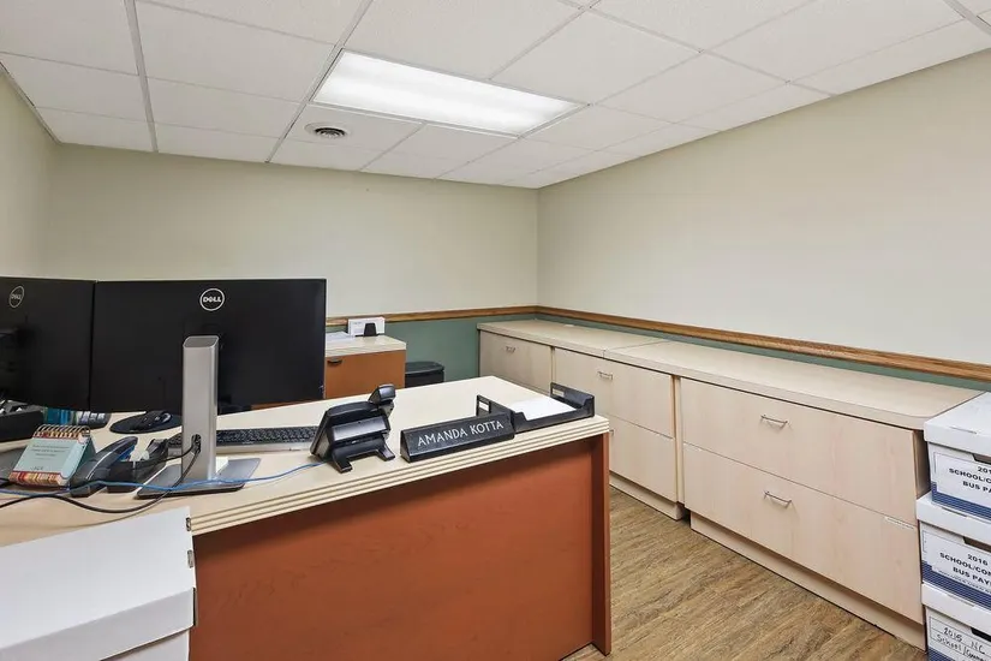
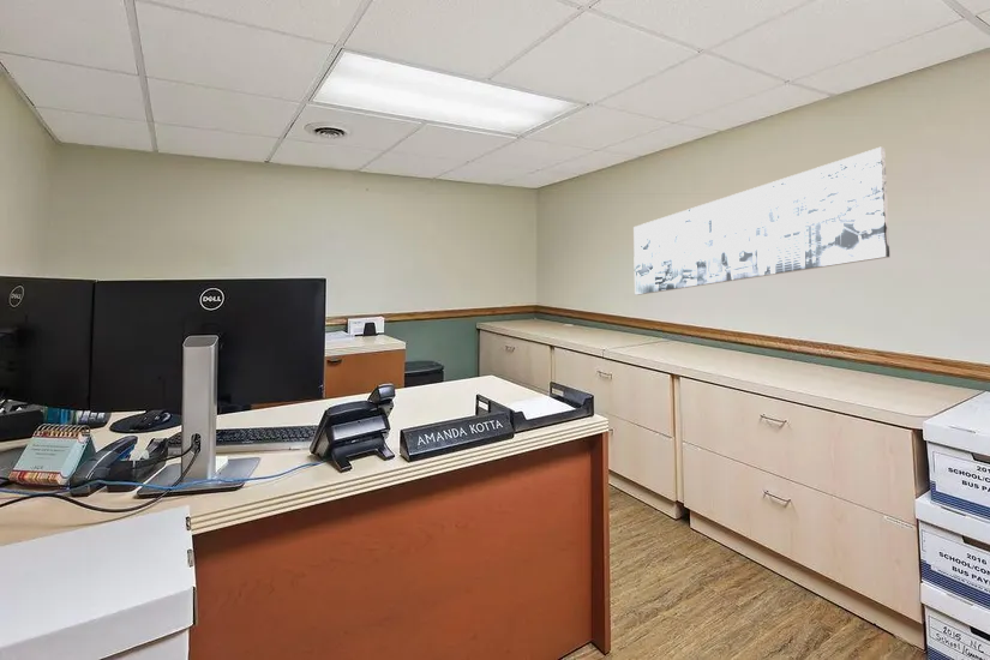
+ wall art [632,146,890,296]
